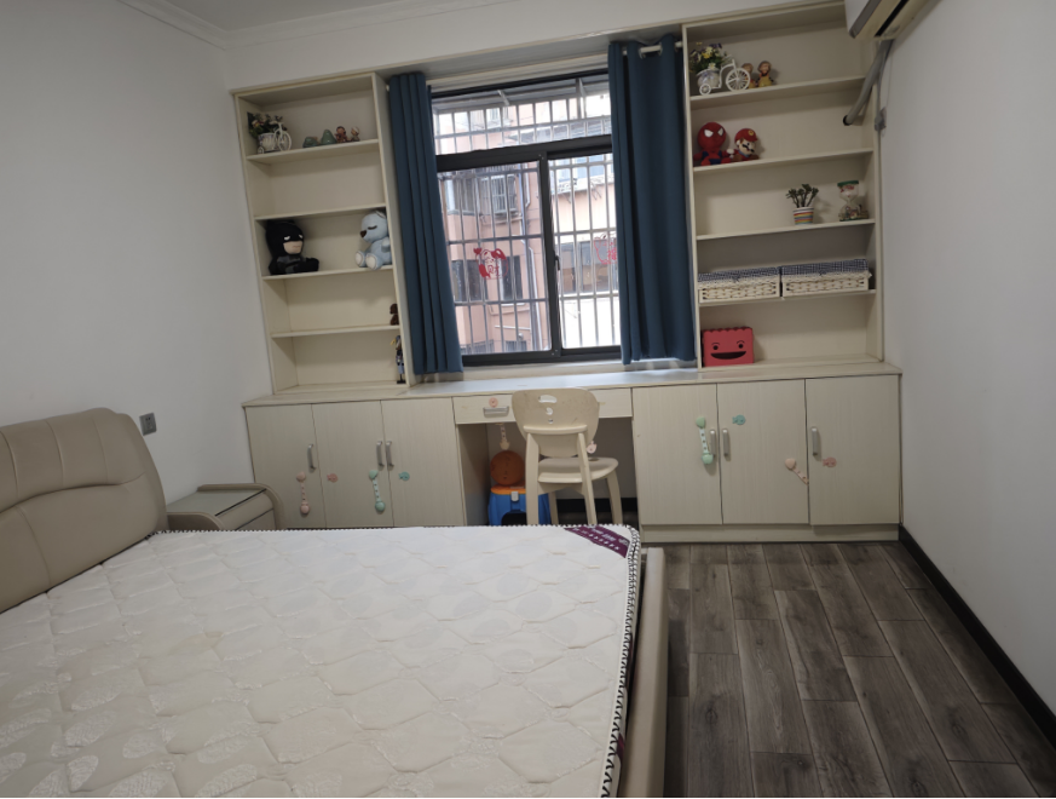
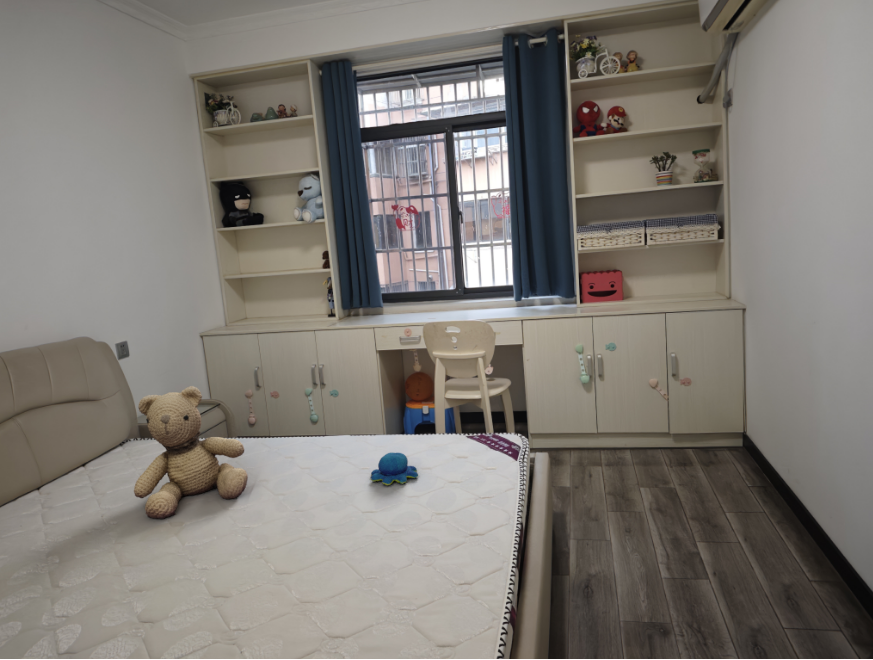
+ plush toy [370,452,419,486]
+ teddy bear [133,385,249,520]
